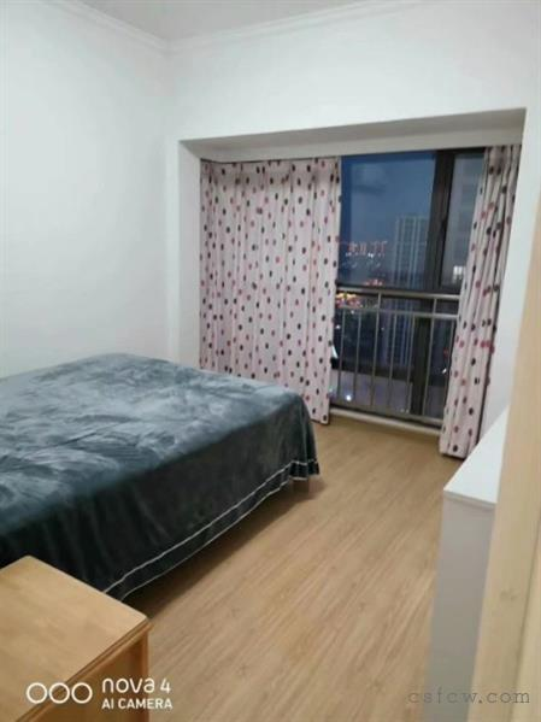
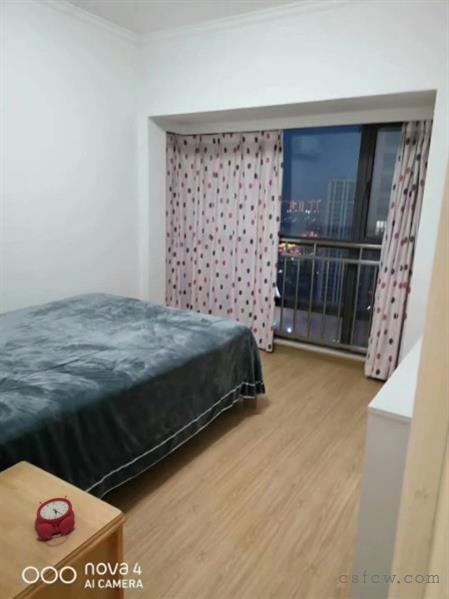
+ alarm clock [34,495,76,540]
